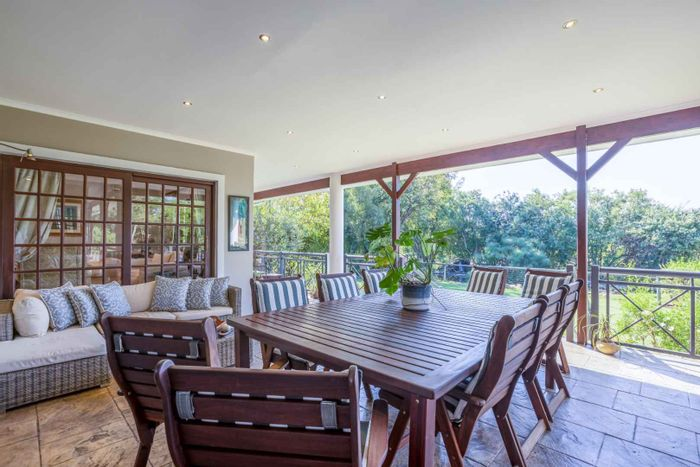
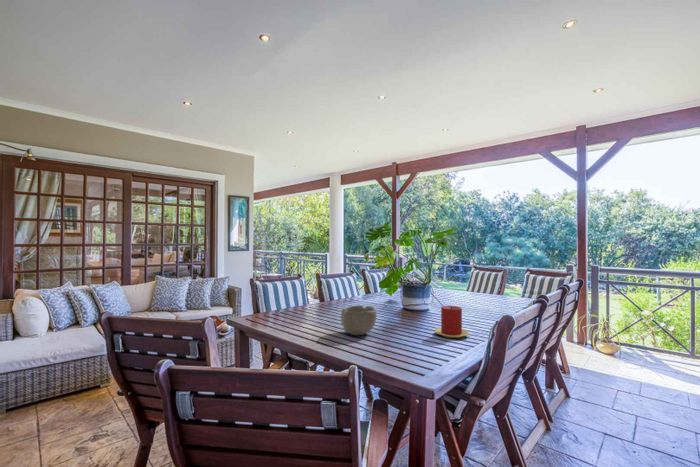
+ candle [434,305,470,339]
+ bowl [340,304,378,336]
